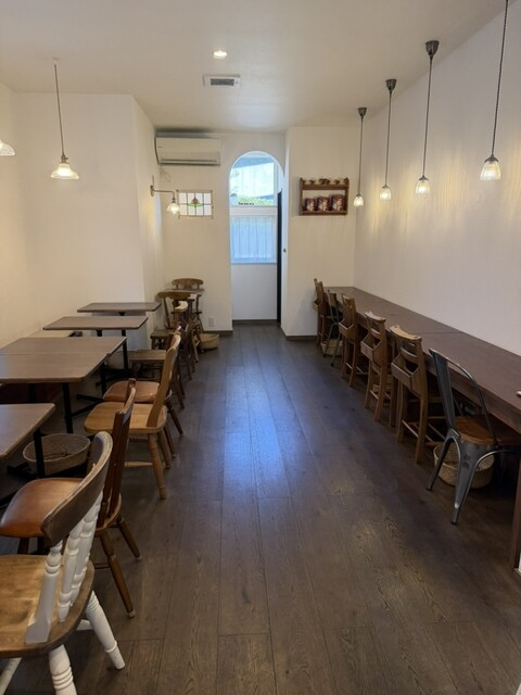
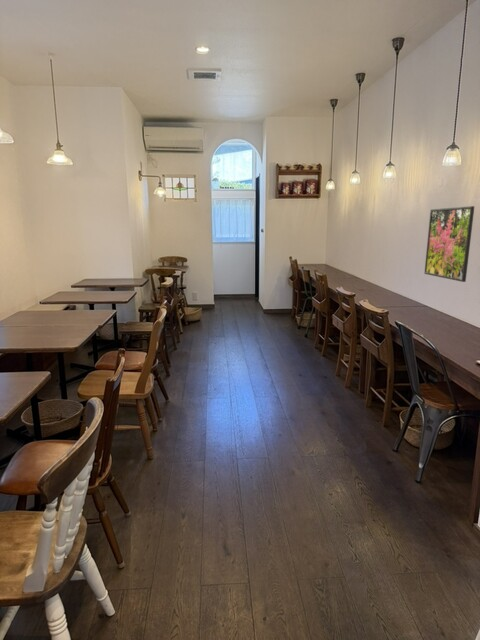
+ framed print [423,205,475,283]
